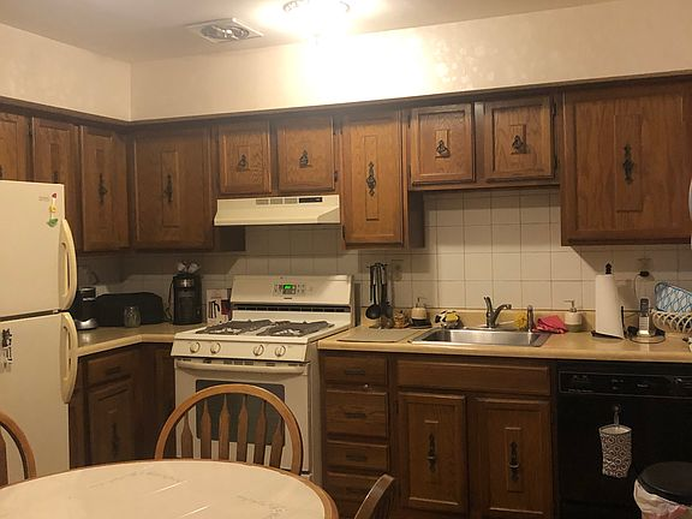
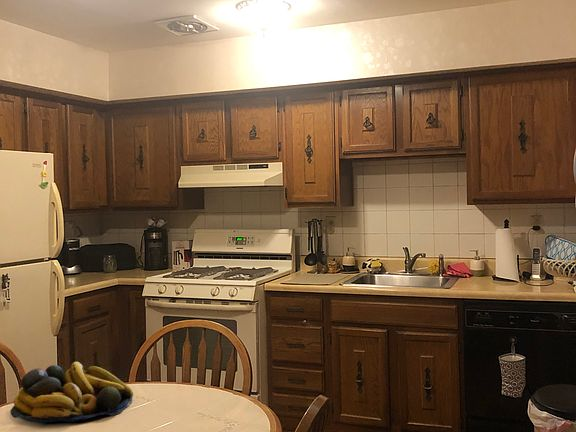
+ fruit bowl [9,361,134,424]
